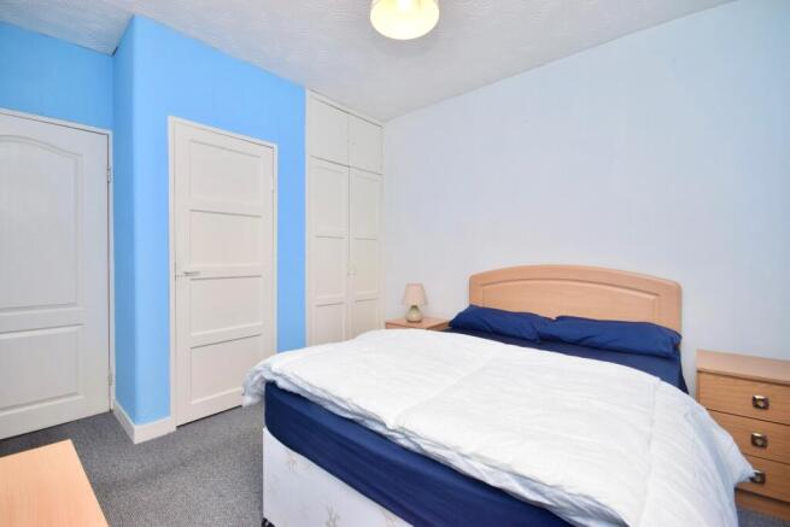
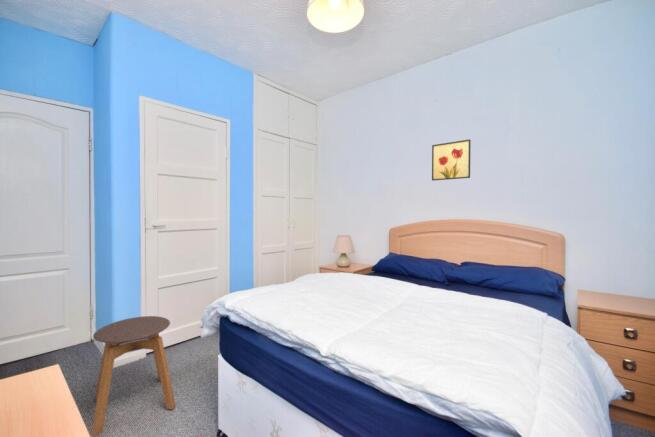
+ stool [90,315,176,437]
+ wall art [431,138,472,182]
